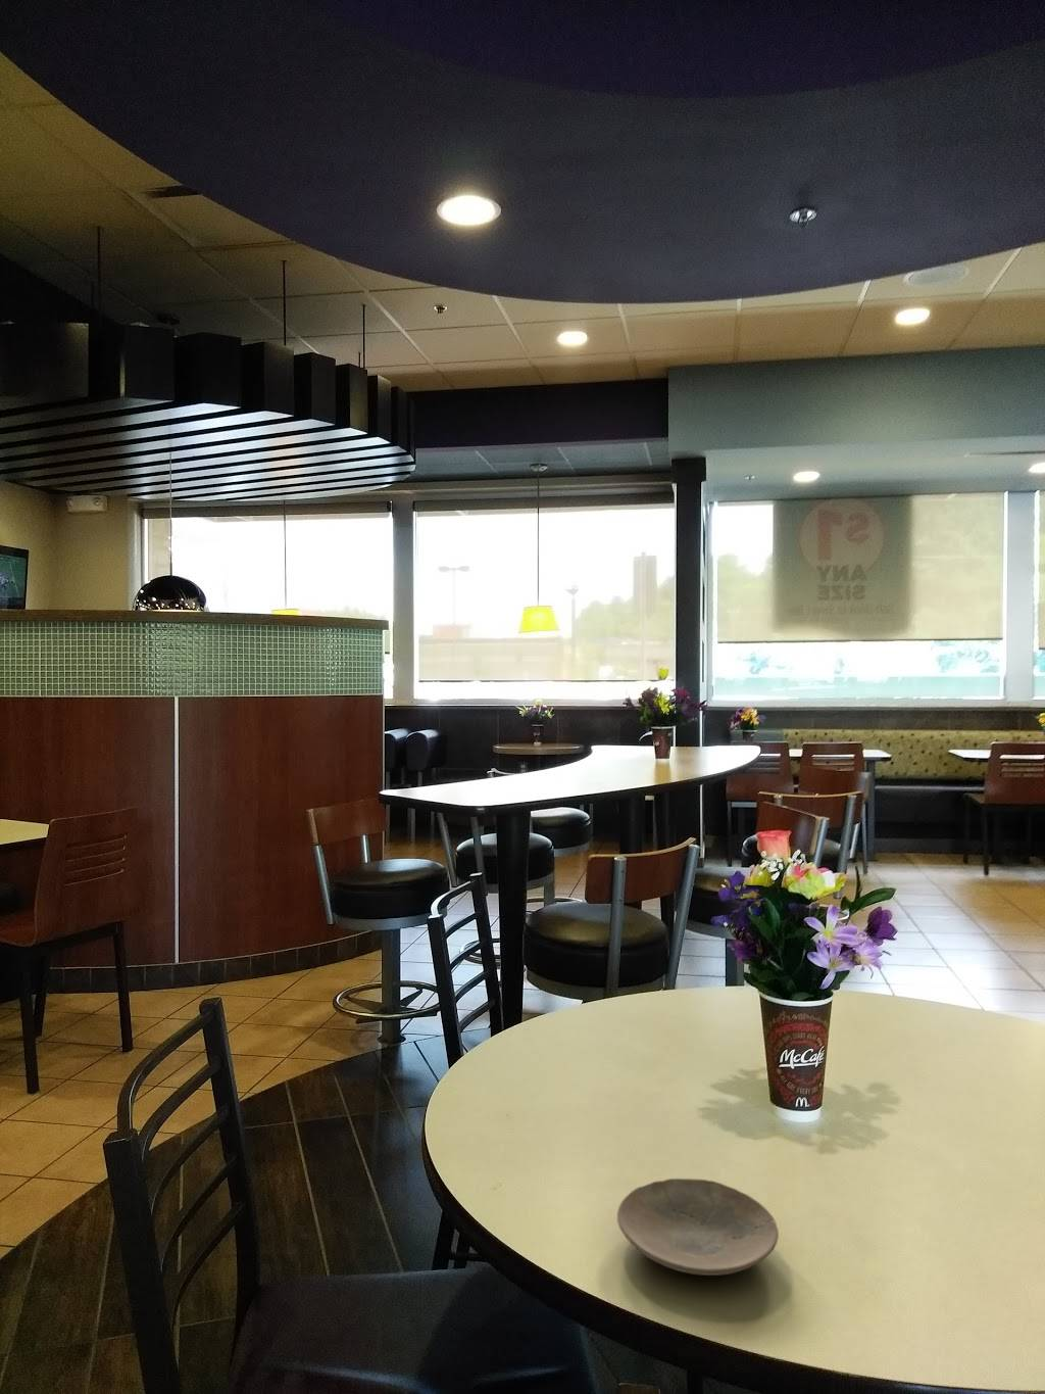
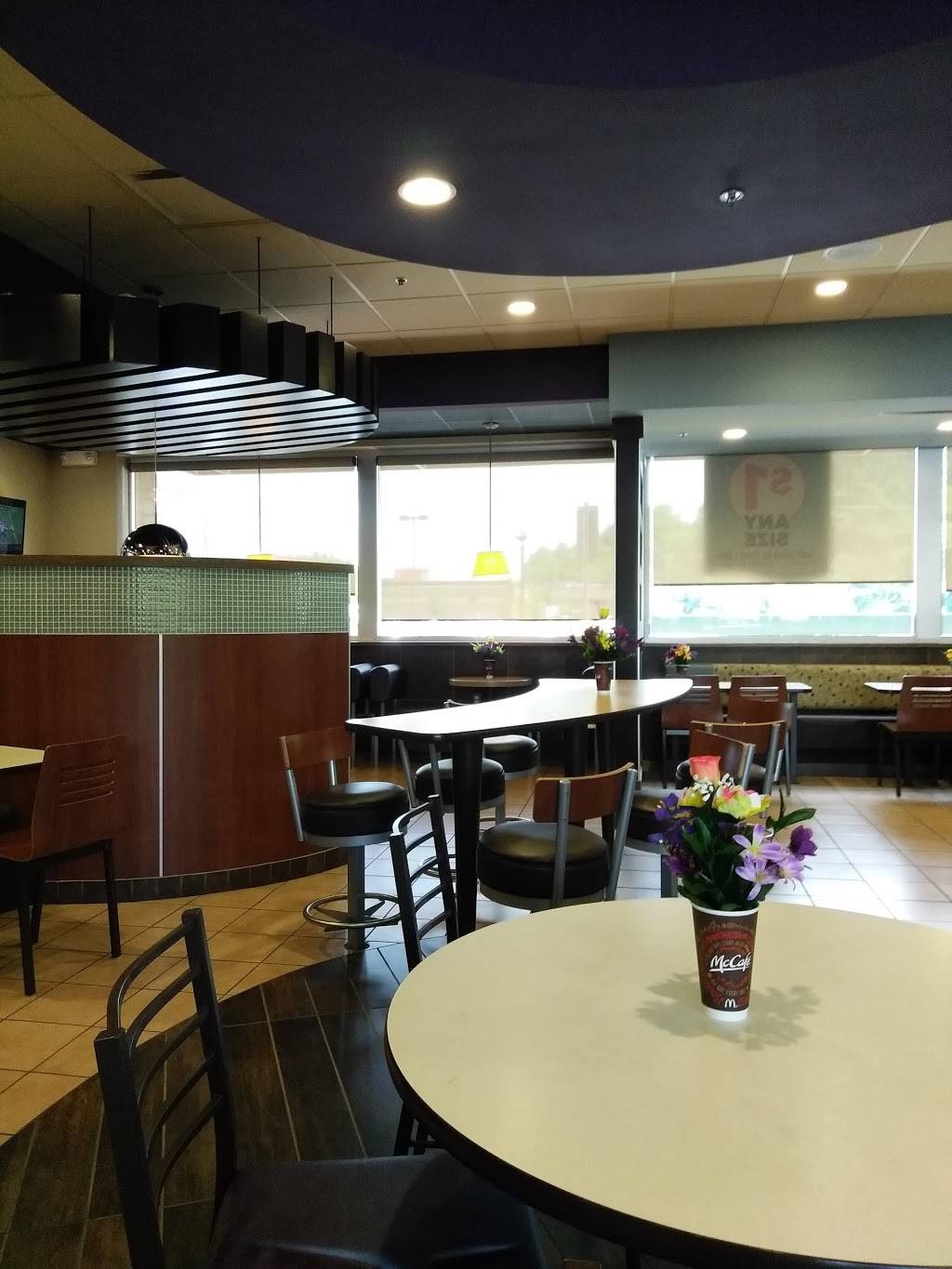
- plate [617,1178,779,1276]
